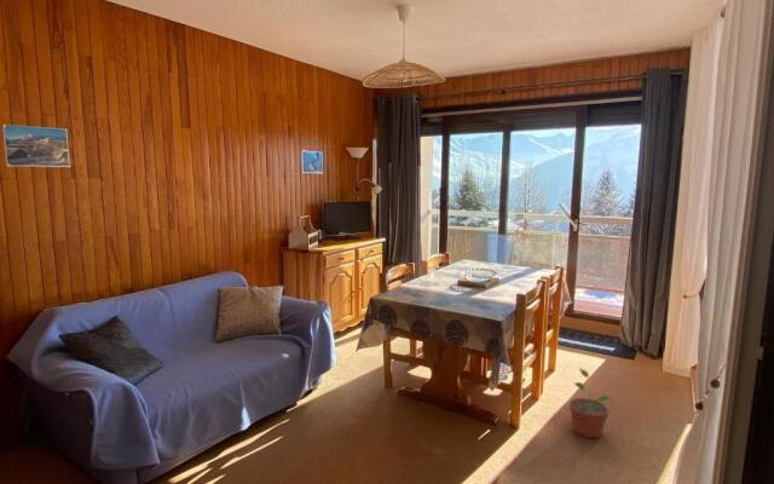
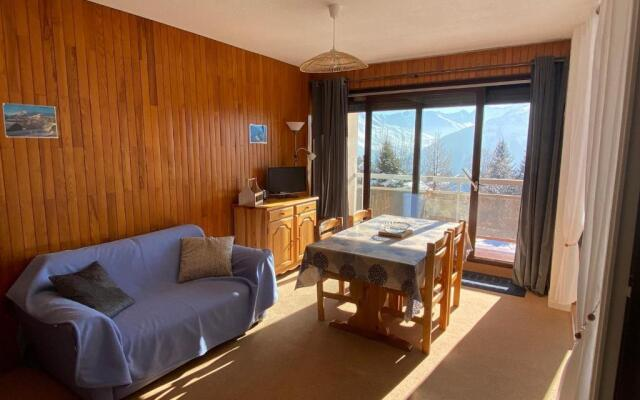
- potted plant [568,367,612,439]
